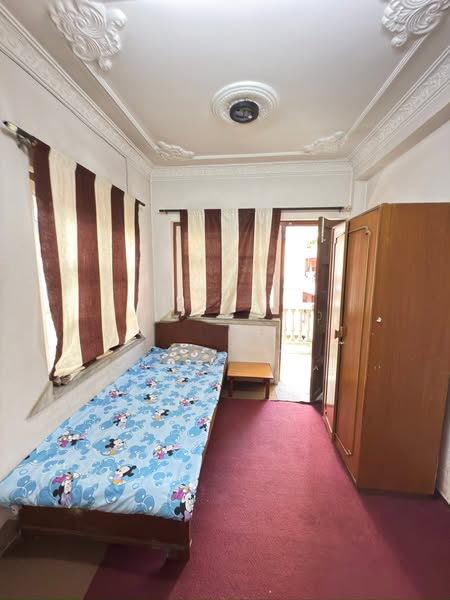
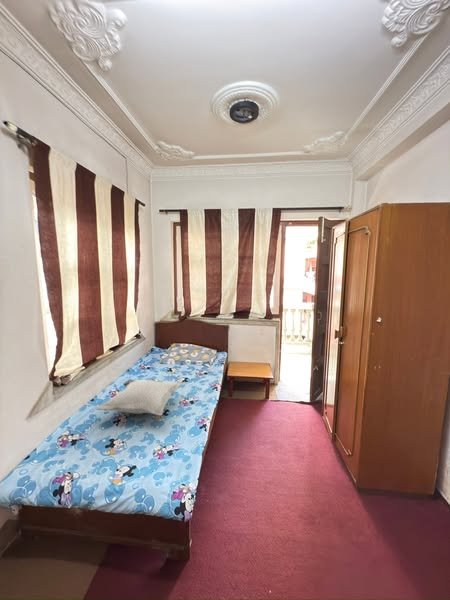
+ cushion [94,379,182,417]
